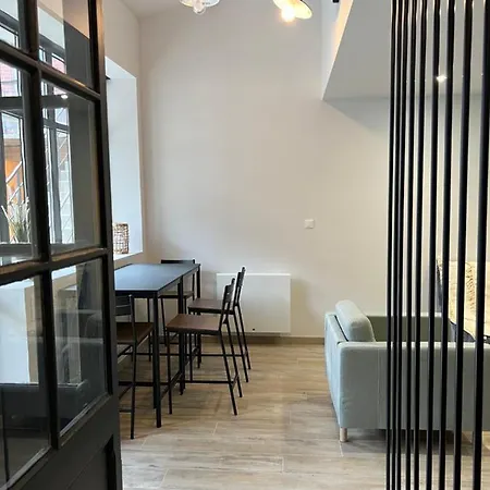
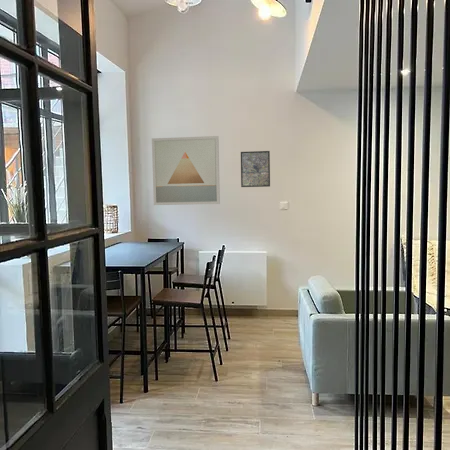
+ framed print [240,150,271,188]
+ wall art [151,135,221,206]
